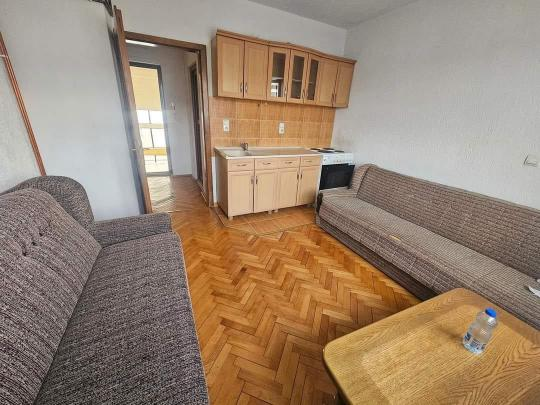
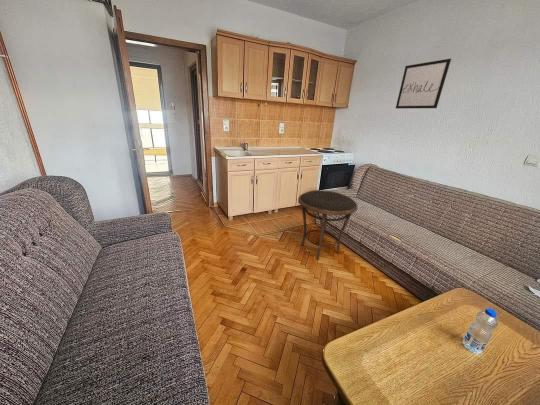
+ side table [297,189,359,261]
+ wall art [395,58,452,110]
